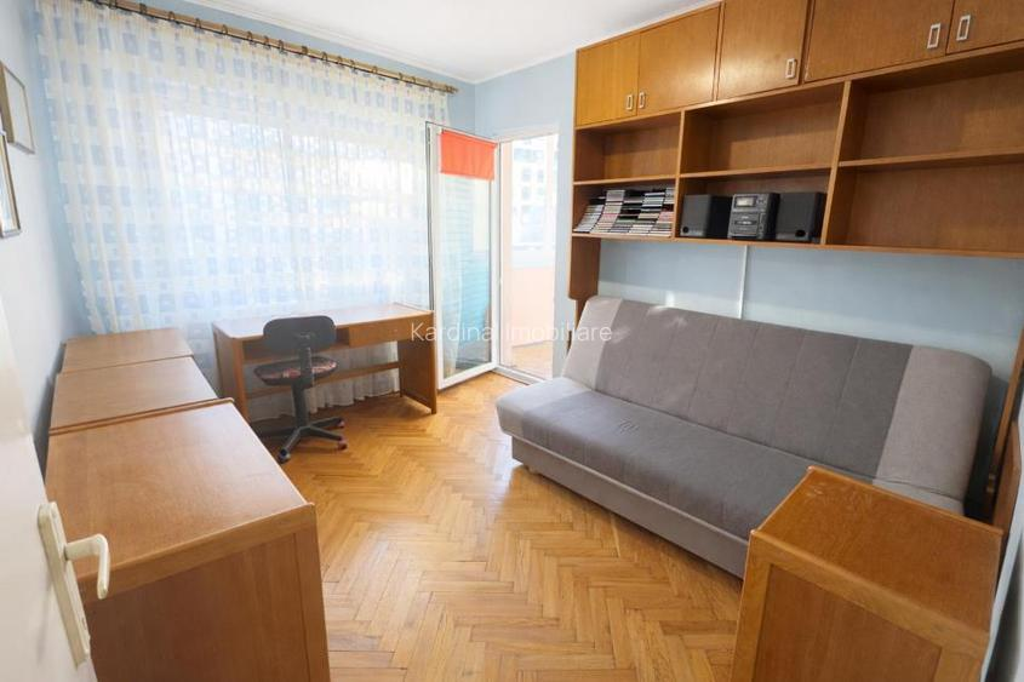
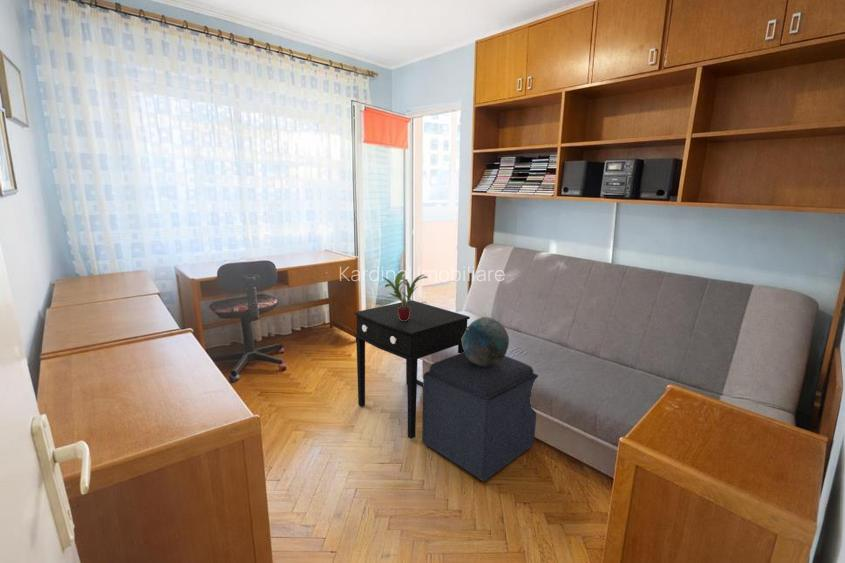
+ ottoman [421,352,539,482]
+ decorative bowl [461,316,510,366]
+ side table [353,299,471,440]
+ potted plant [382,270,429,321]
